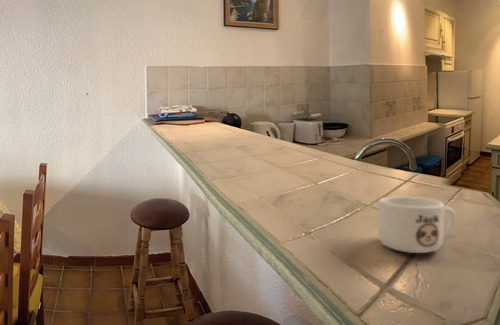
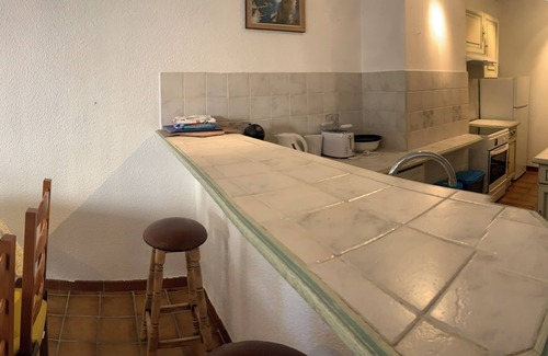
- mug [377,196,457,254]
